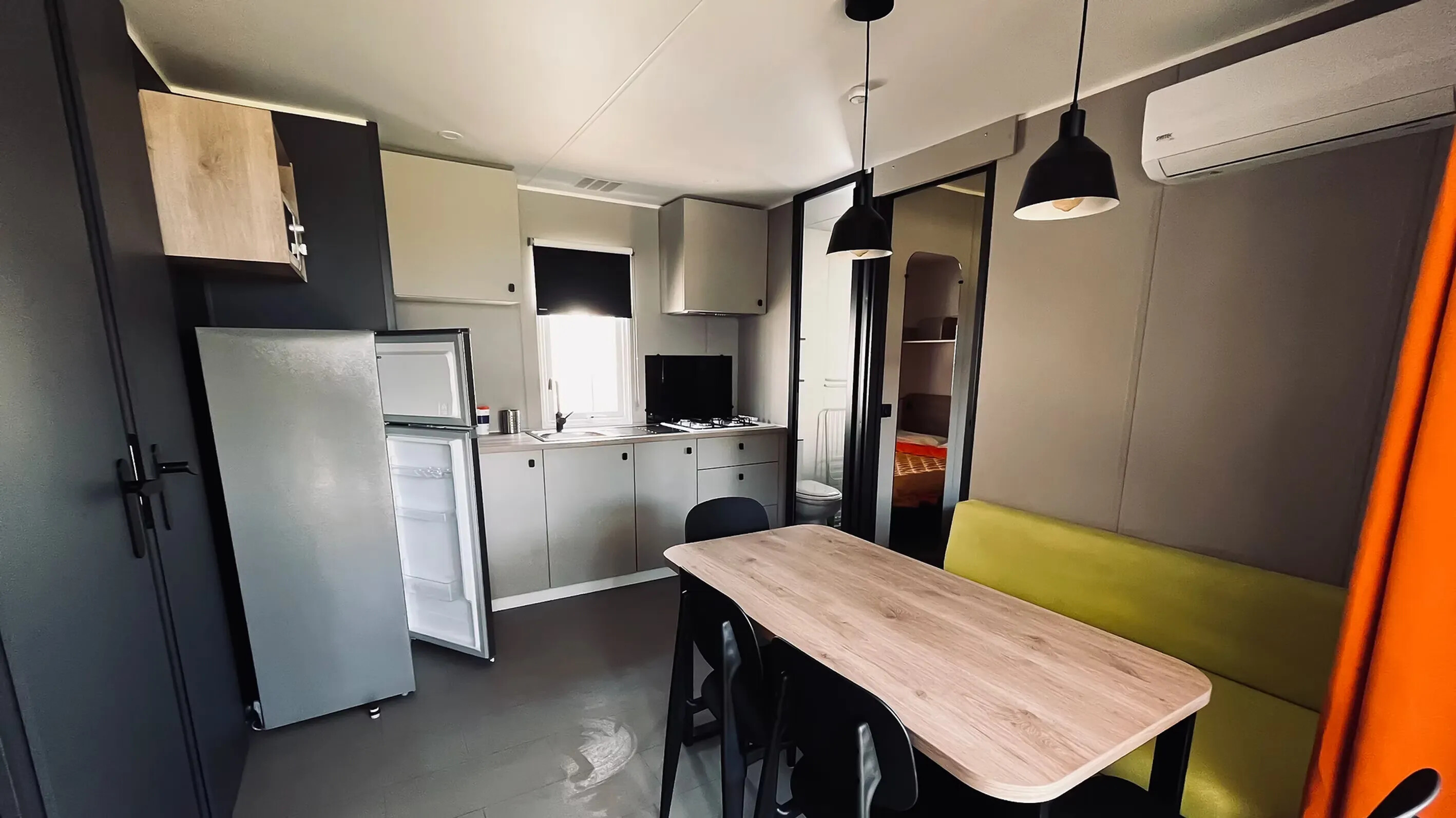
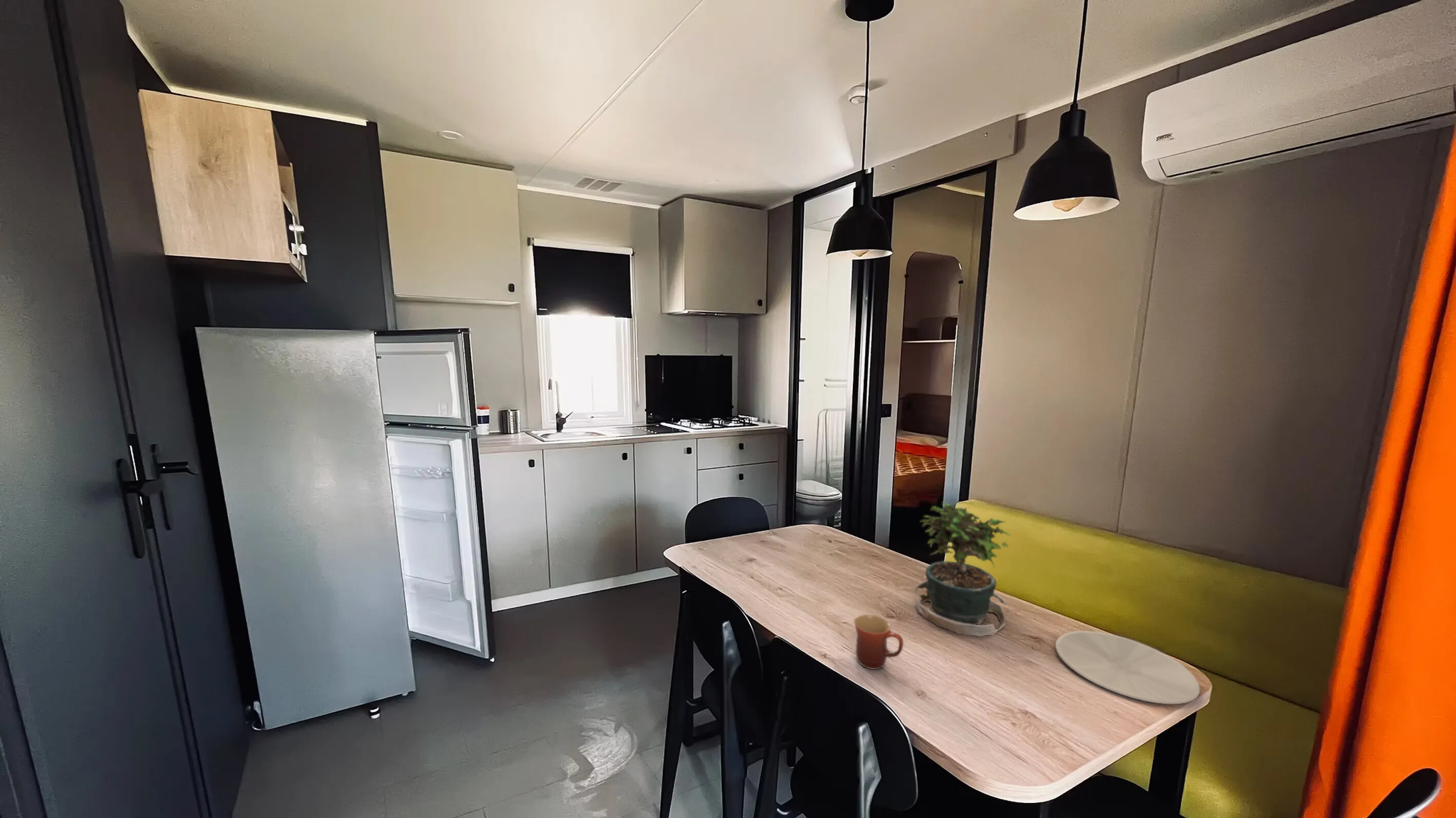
+ mug [853,614,904,670]
+ potted plant [913,502,1011,637]
+ plate [1055,631,1200,705]
